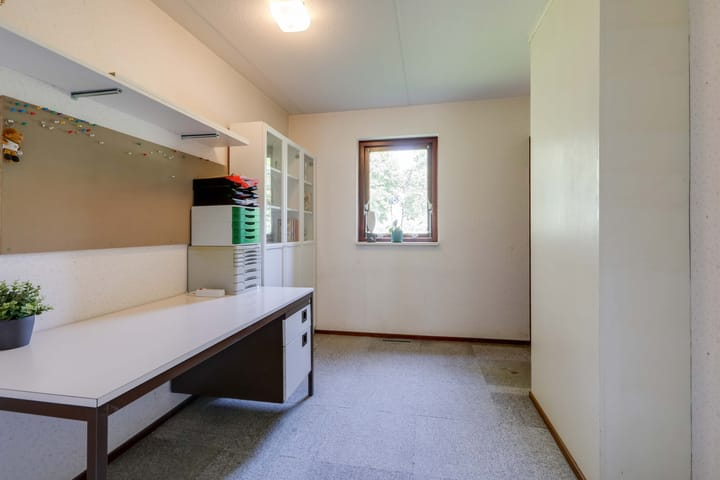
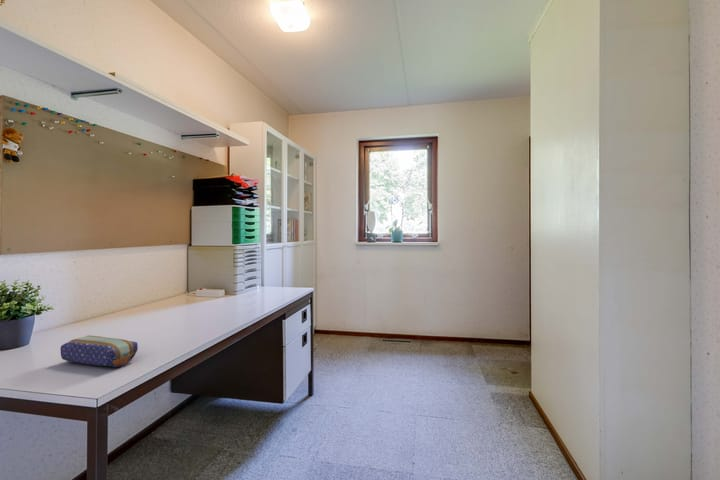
+ pencil case [59,335,139,368]
